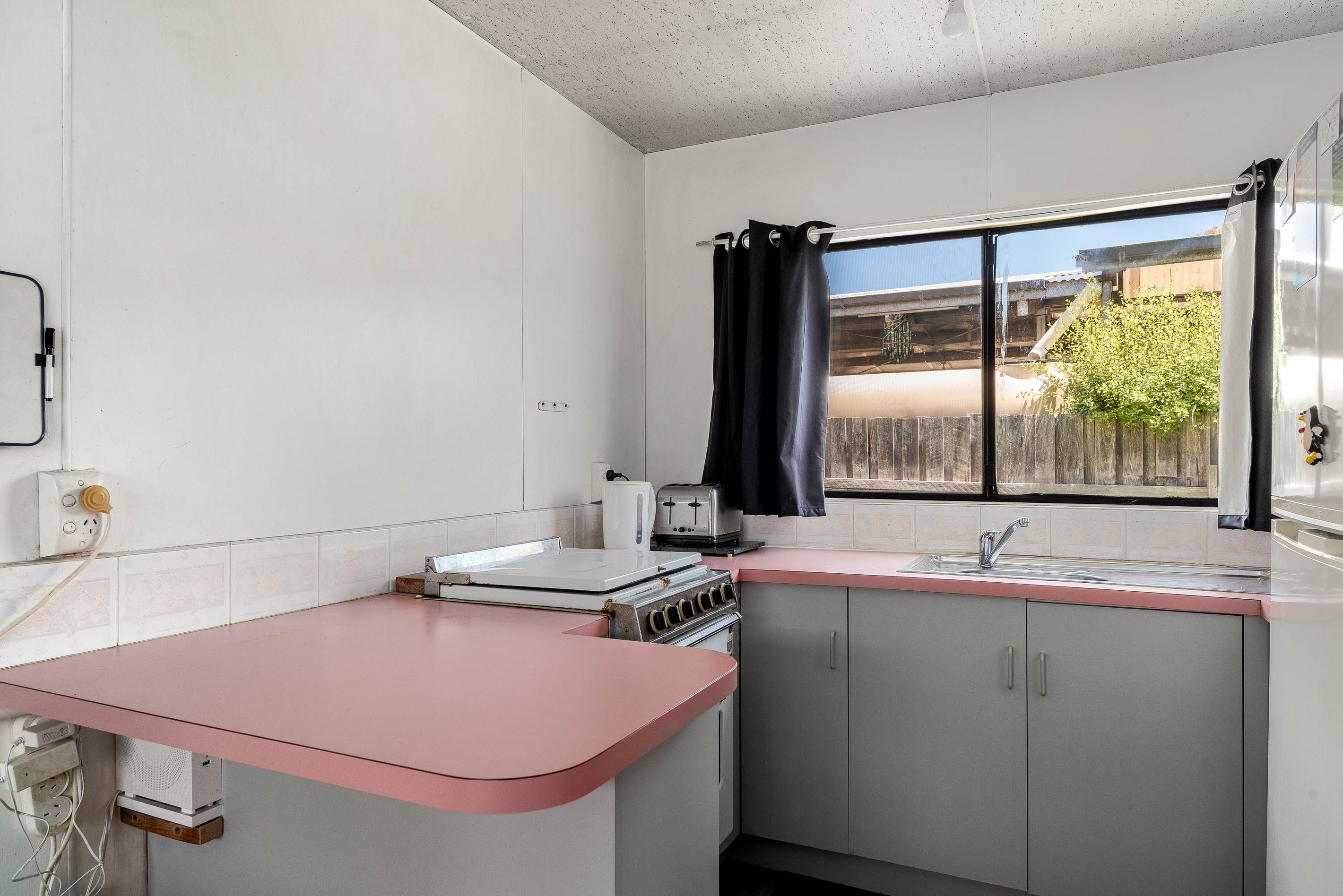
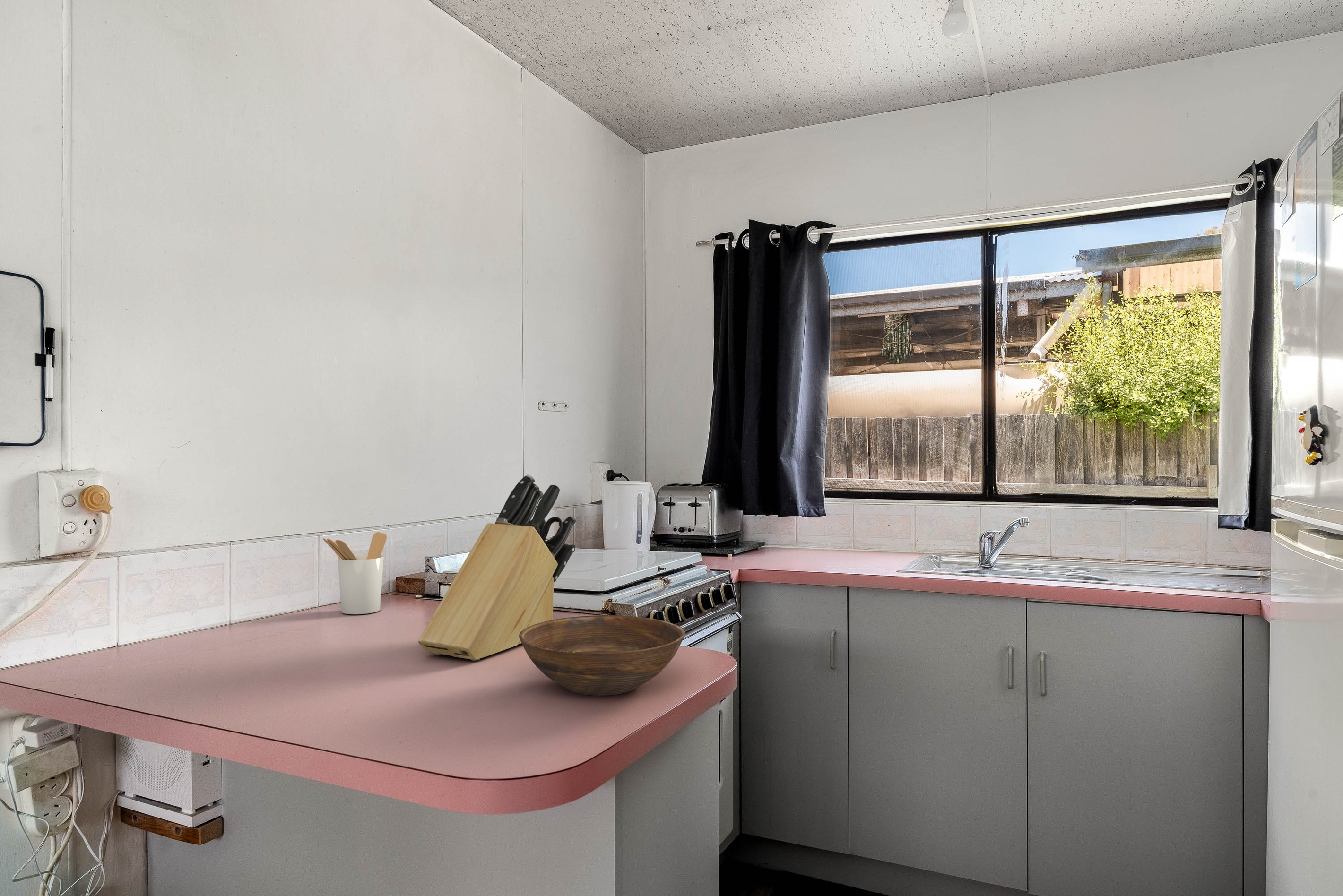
+ utensil holder [322,532,387,615]
+ knife block [417,474,577,661]
+ bowl [519,615,686,696]
